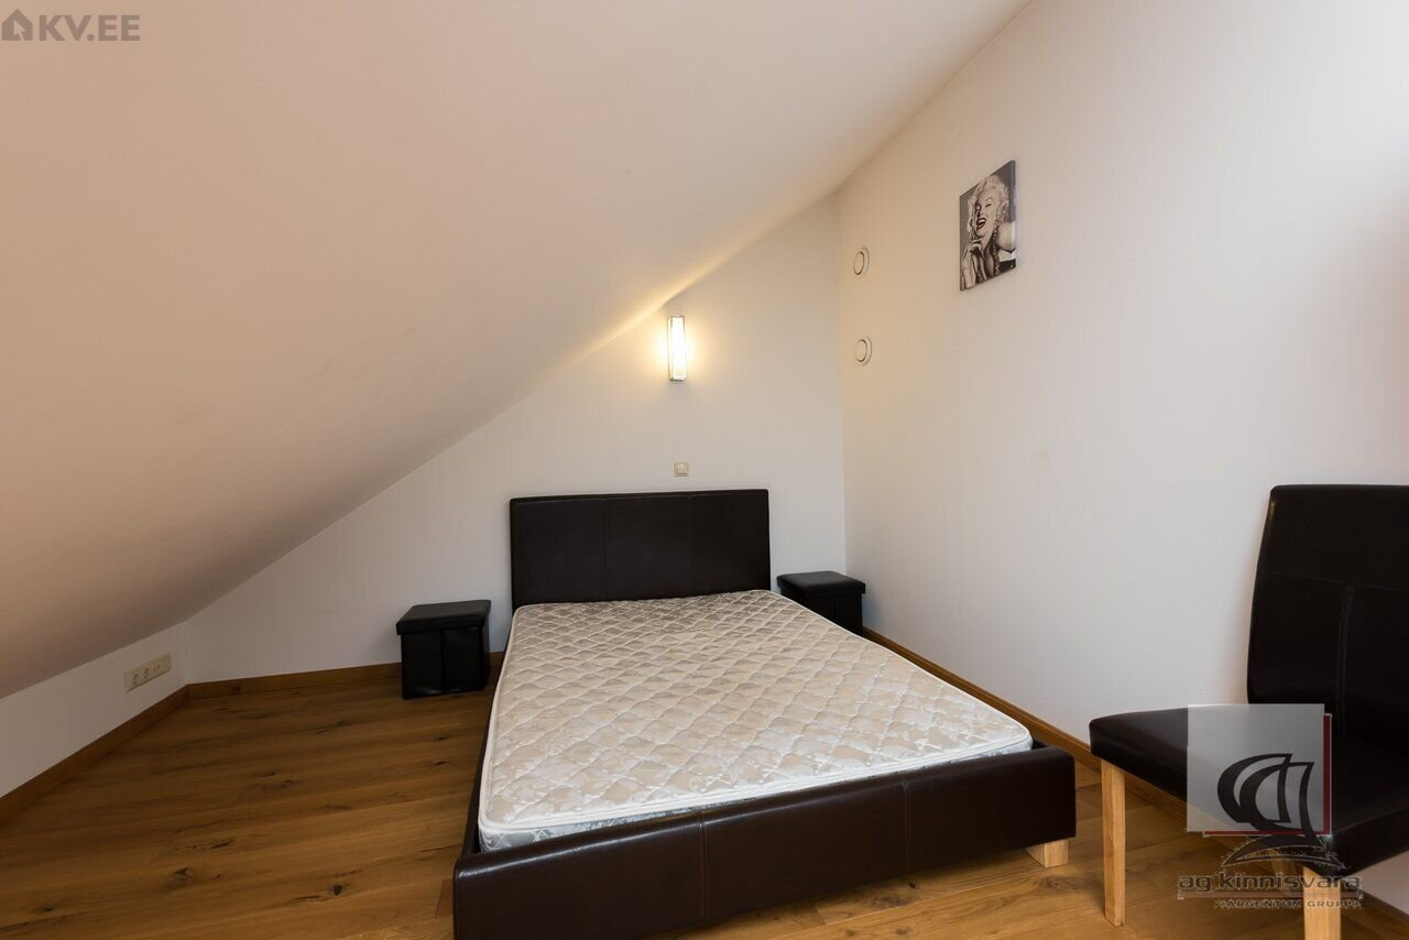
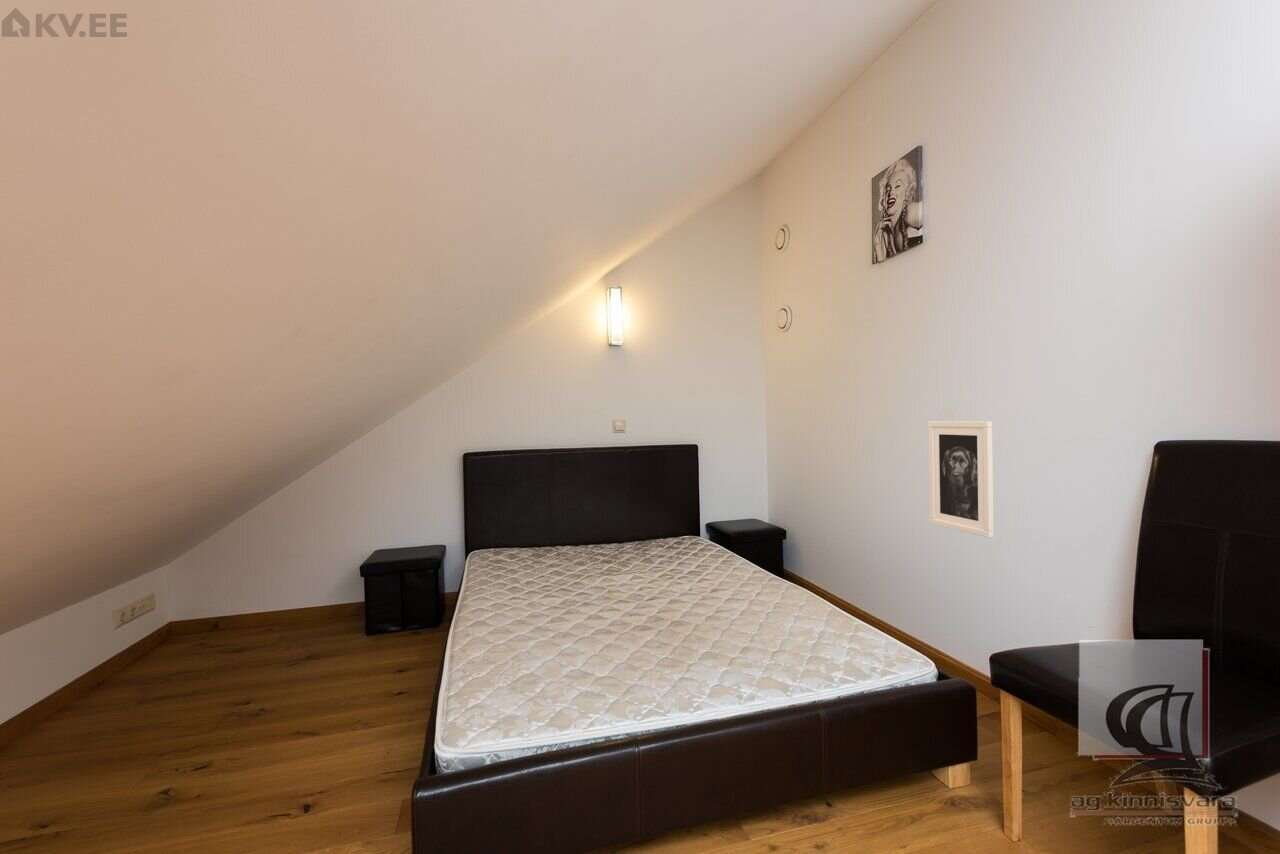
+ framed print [927,420,995,539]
